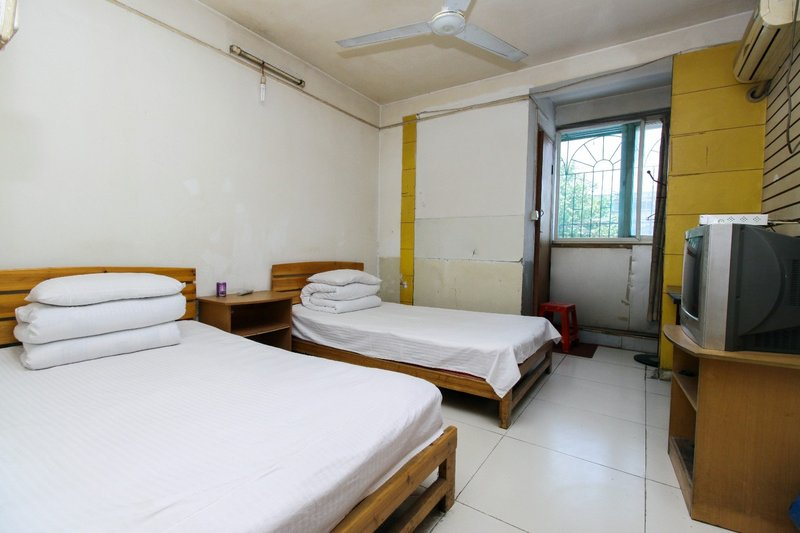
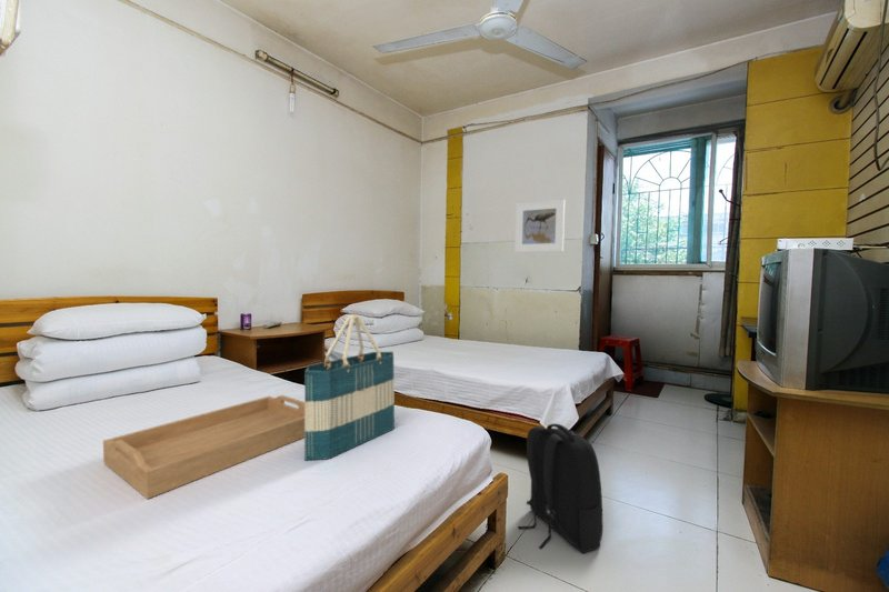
+ tote bag [303,313,396,462]
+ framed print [513,199,566,253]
+ serving tray [102,394,304,500]
+ backpack [517,422,603,554]
